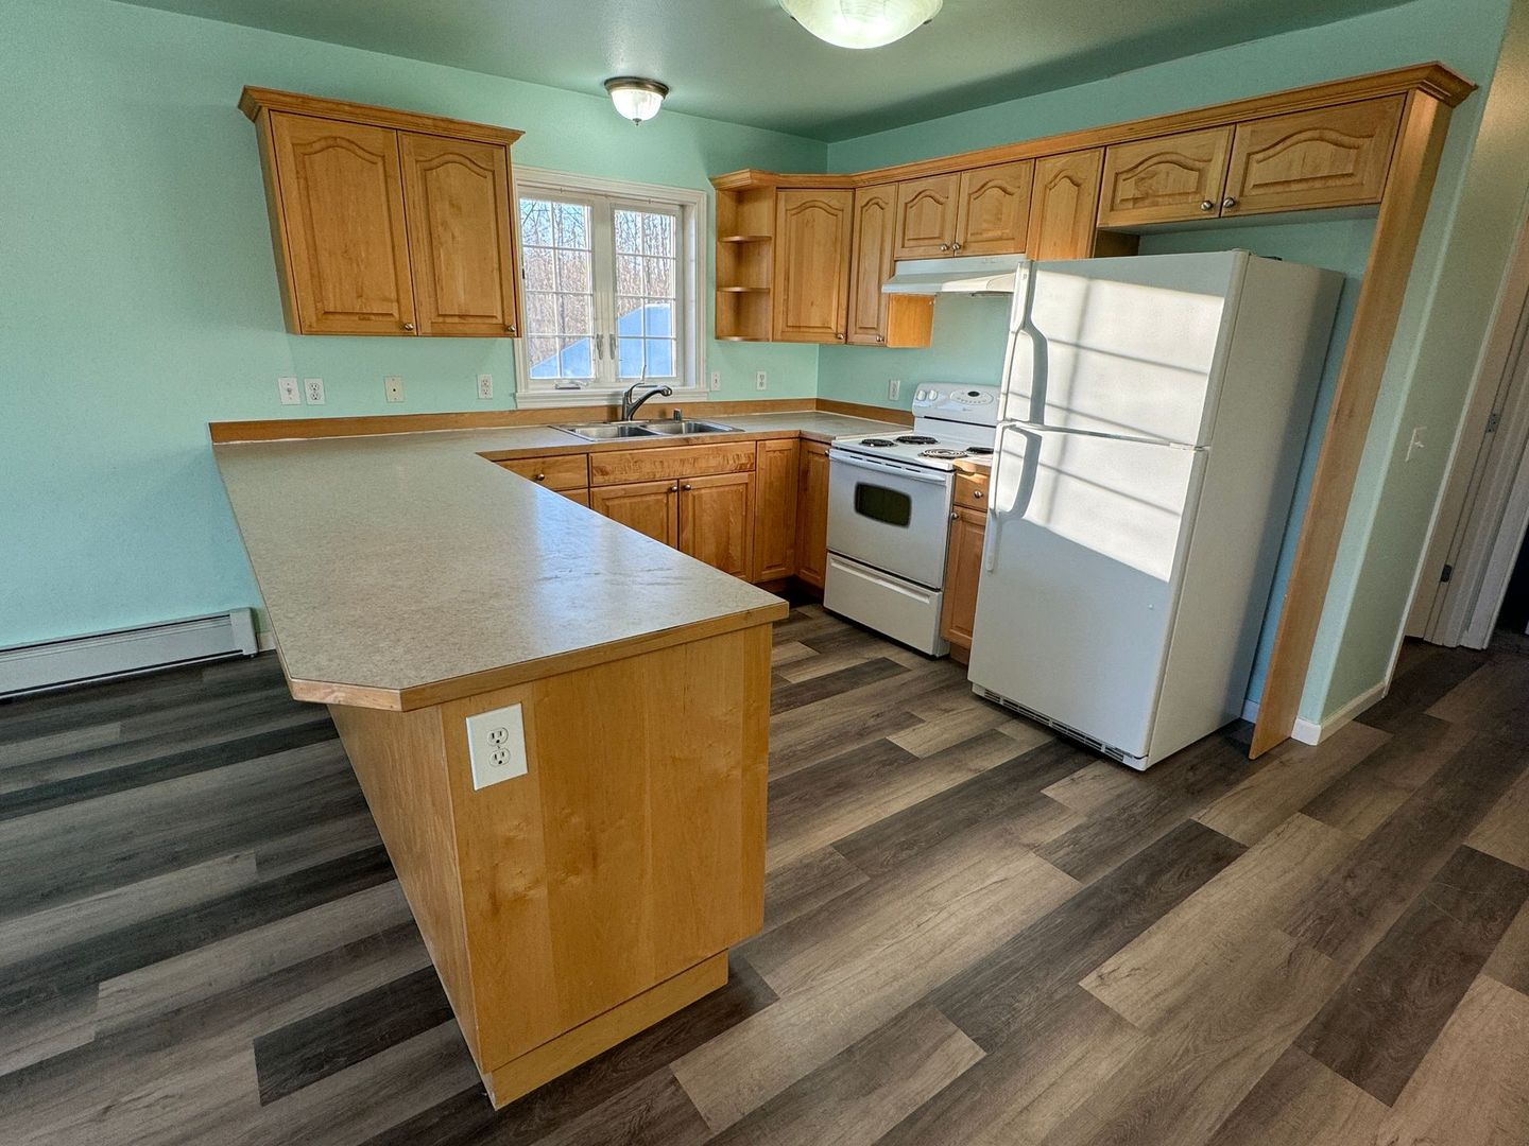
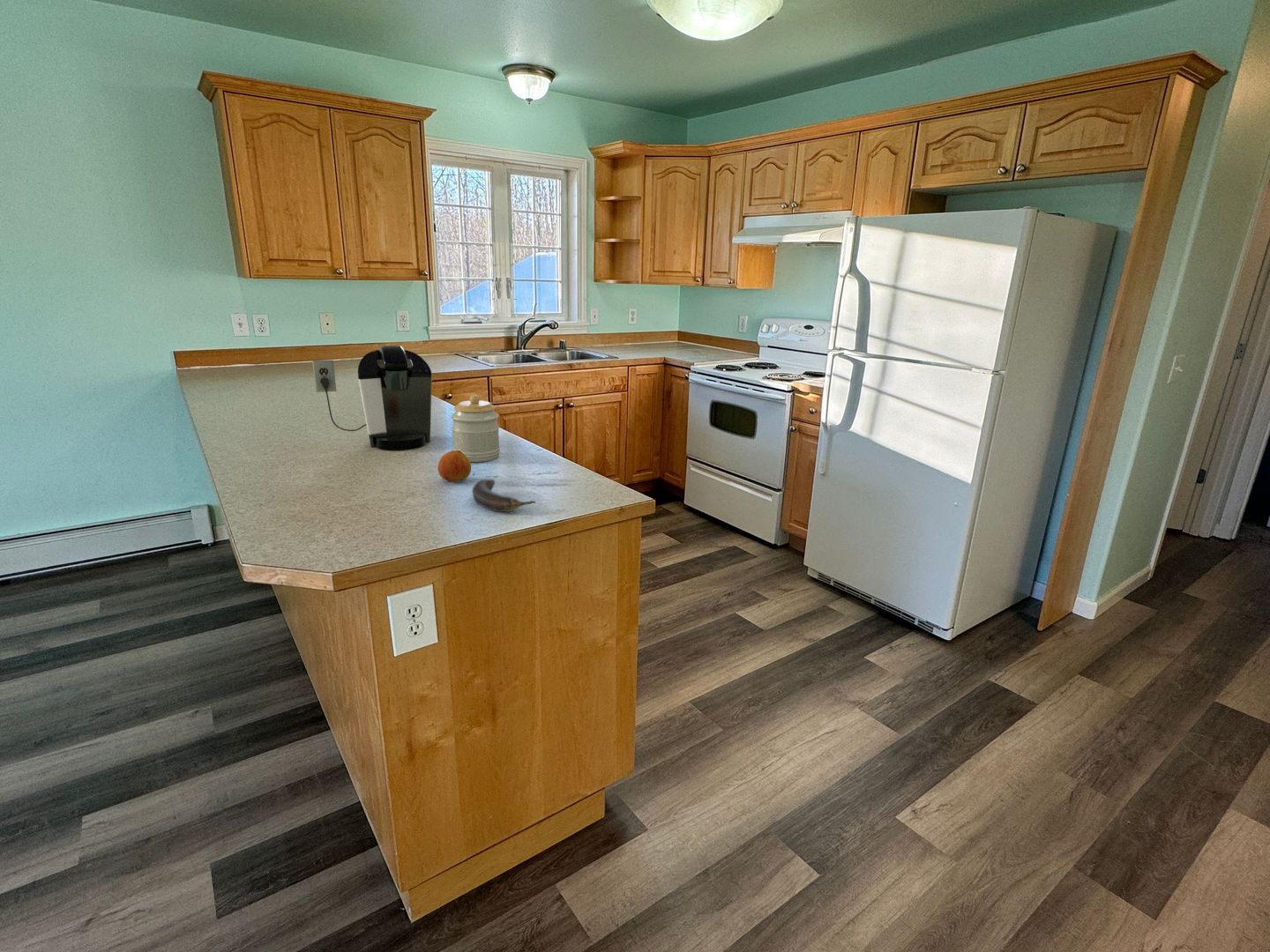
+ banana [471,479,537,513]
+ coffee maker [311,345,433,451]
+ fruit [437,450,472,483]
+ jar [451,394,501,463]
